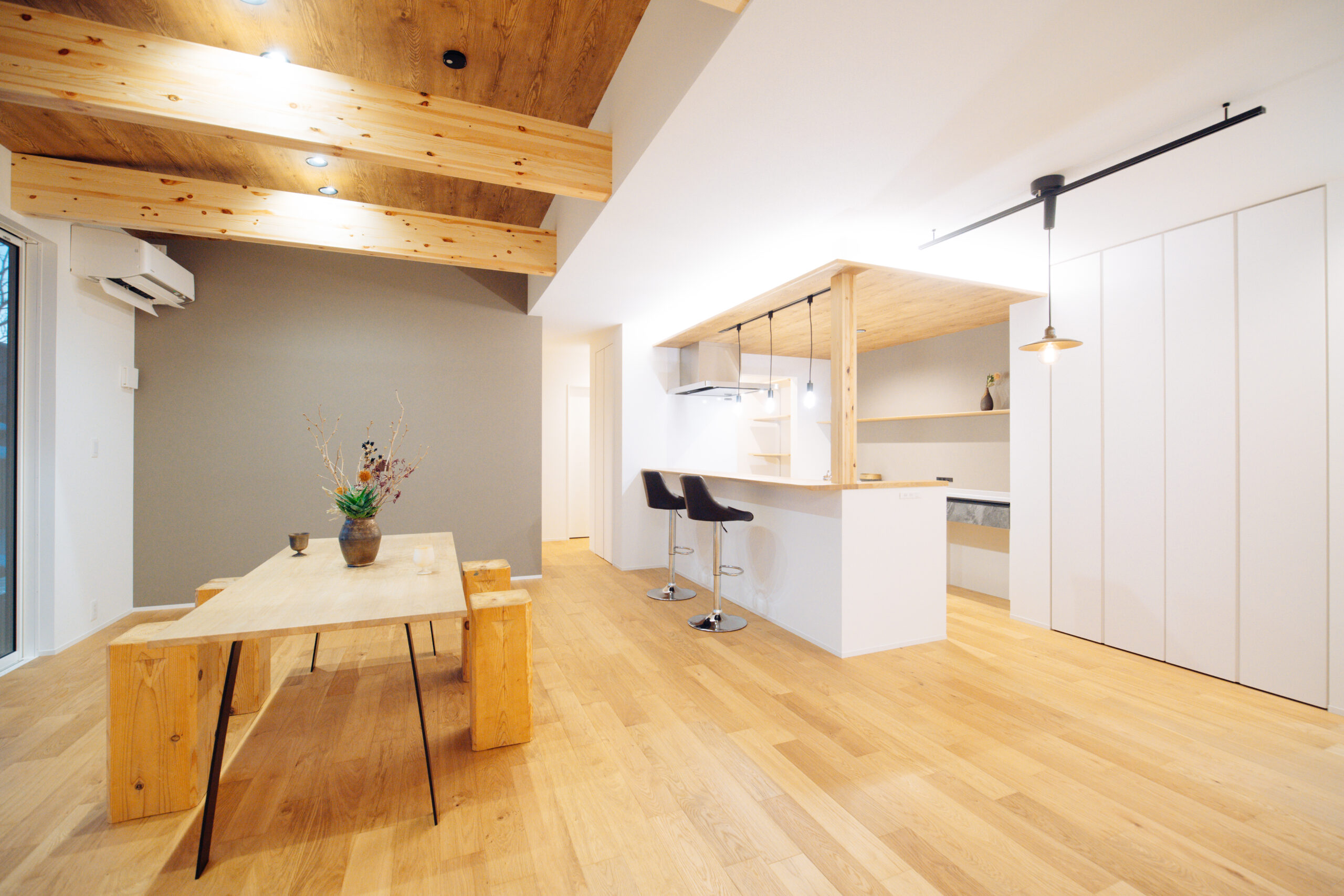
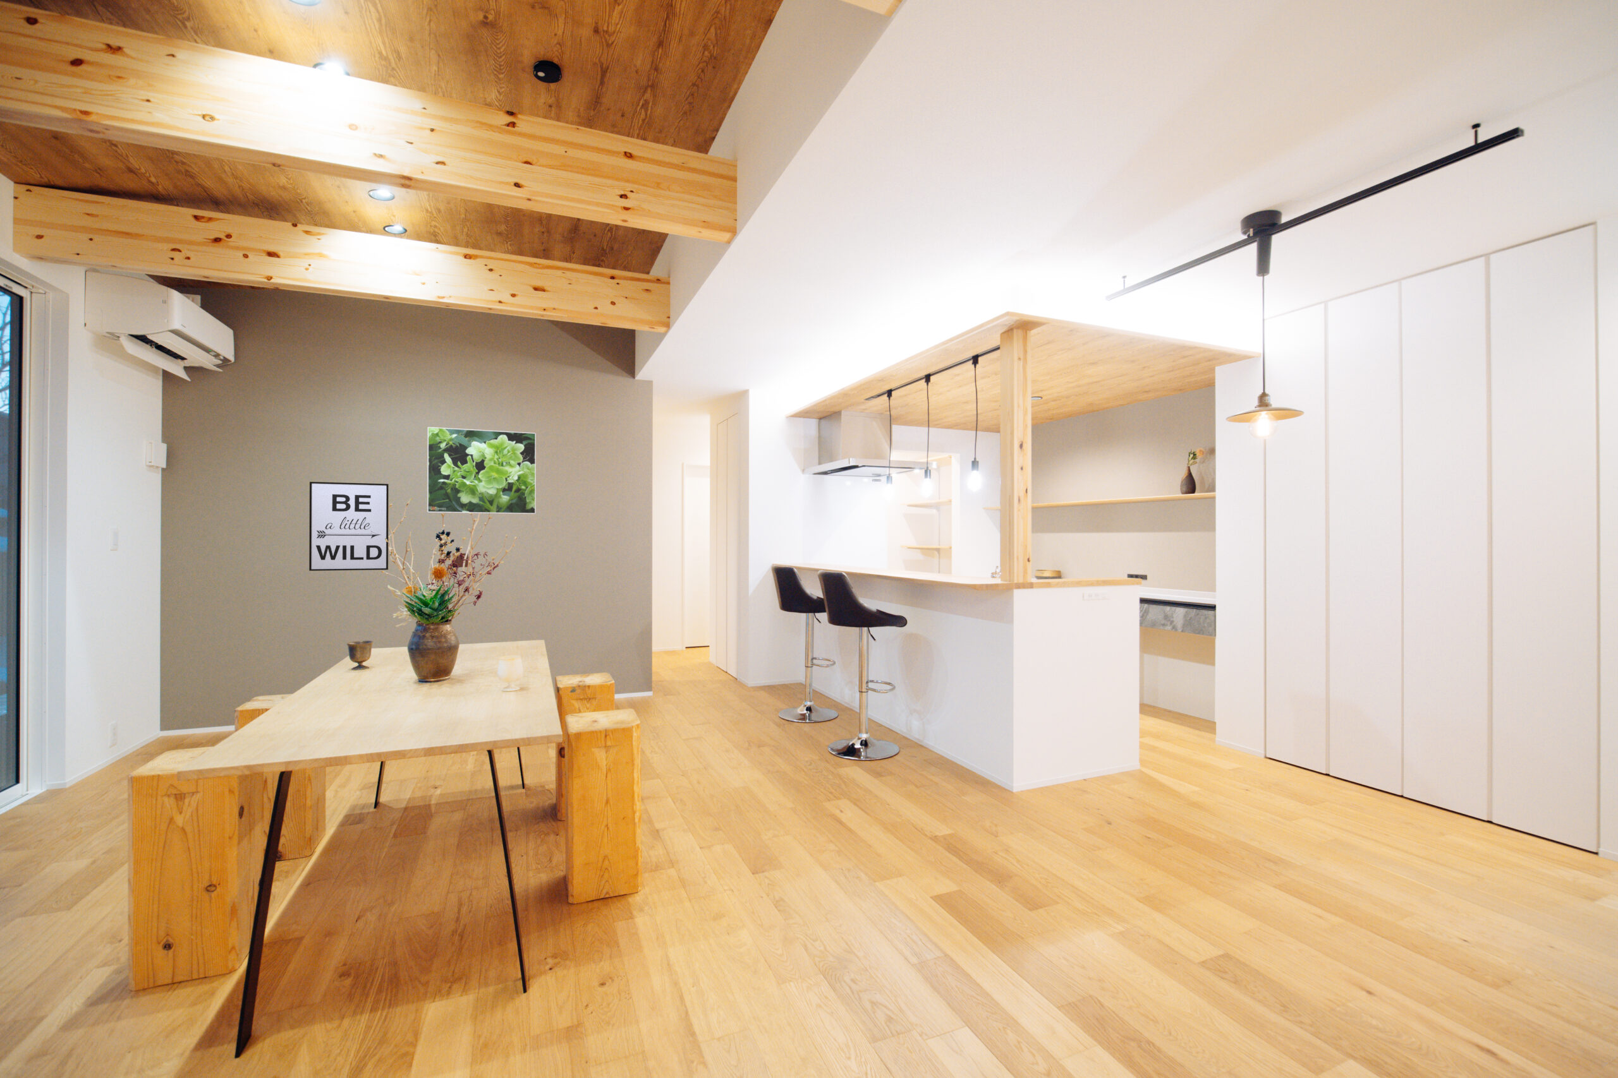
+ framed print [426,426,537,515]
+ wall art [308,481,389,571]
